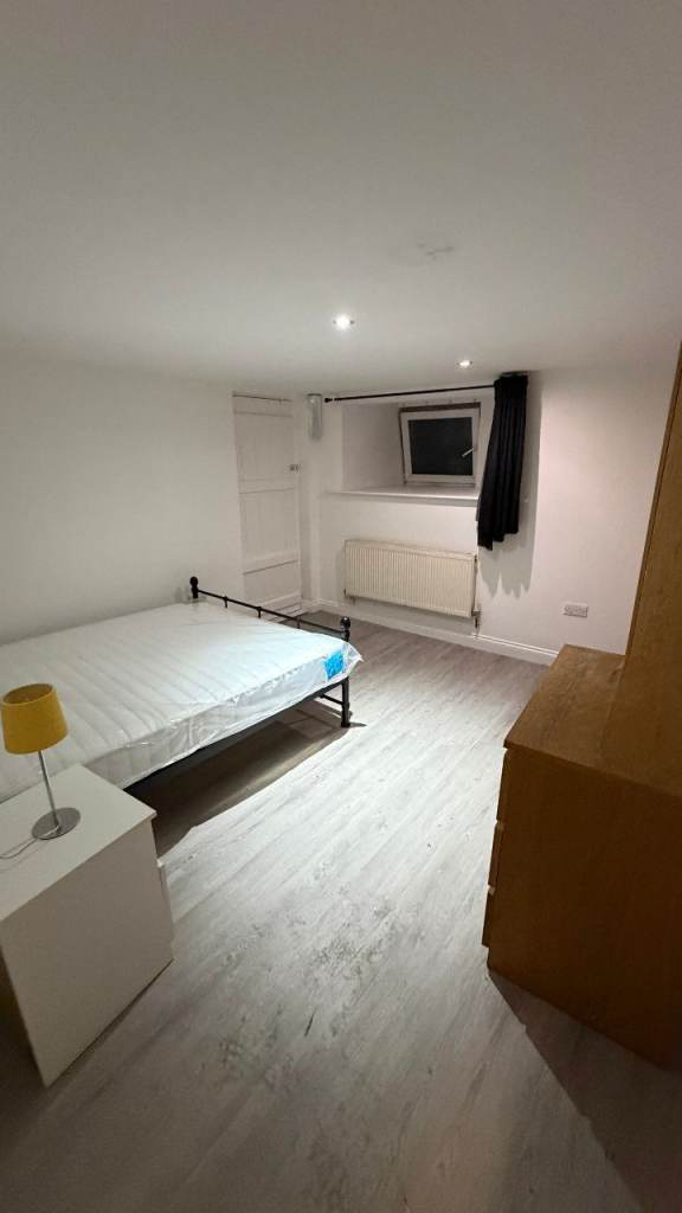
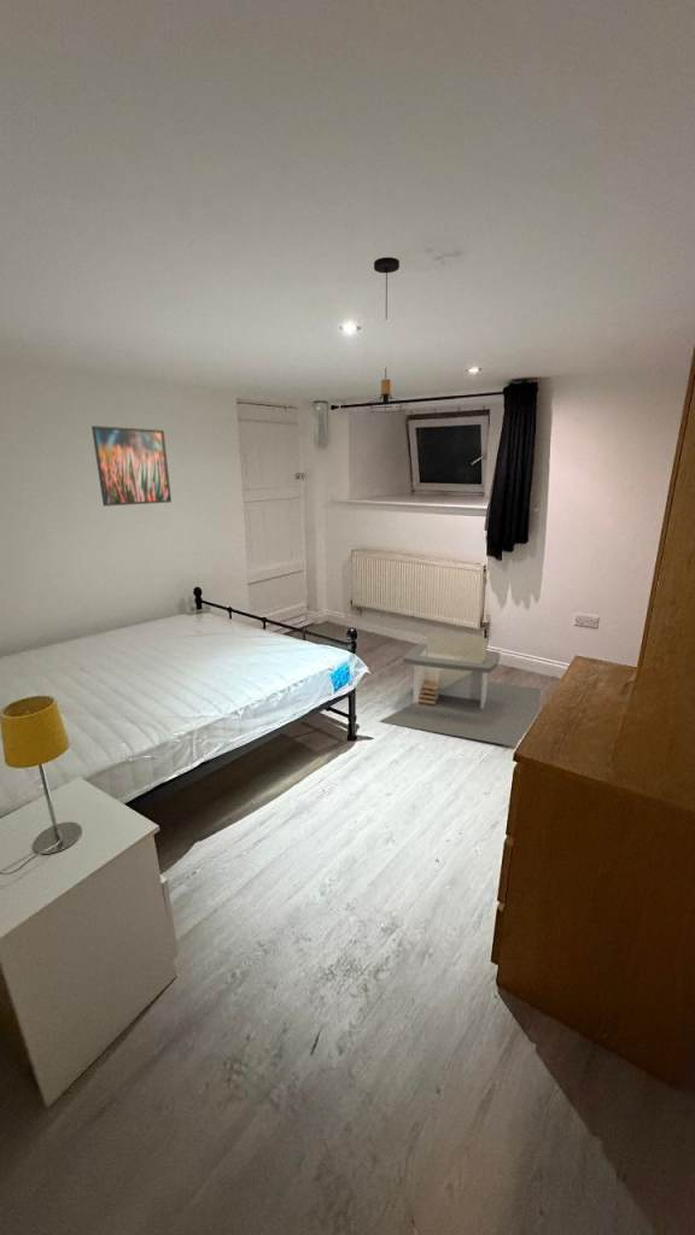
+ pendant light [362,256,409,416]
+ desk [378,631,542,748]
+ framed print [90,425,173,508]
